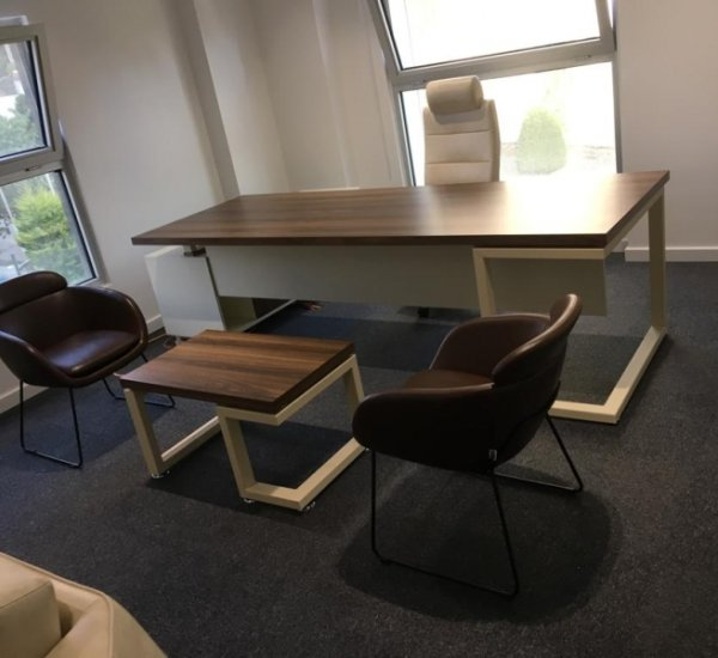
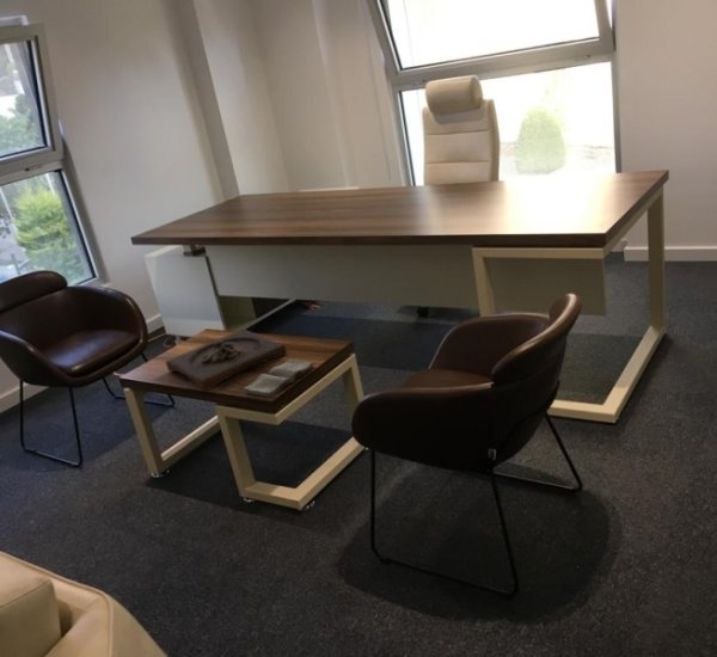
+ wooden tray [165,328,288,393]
+ diary [243,357,315,400]
